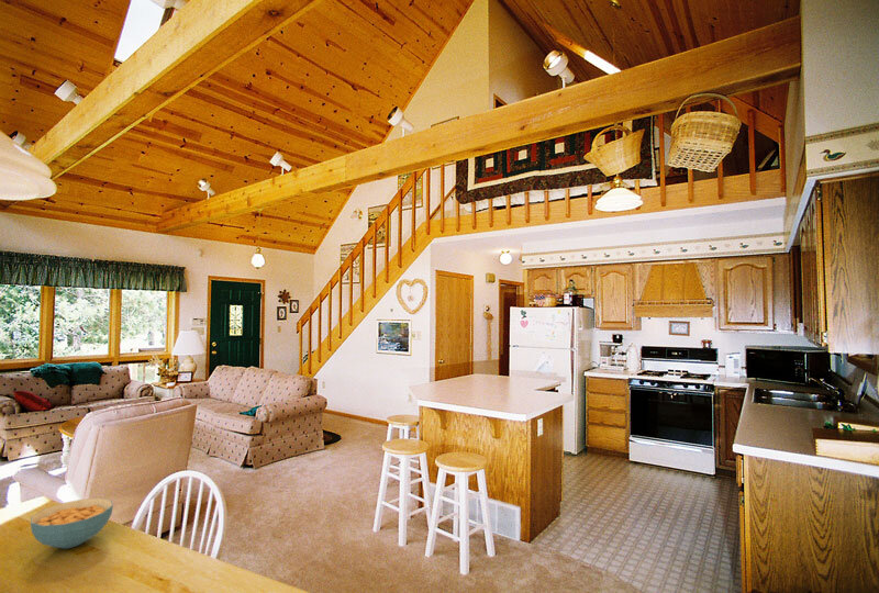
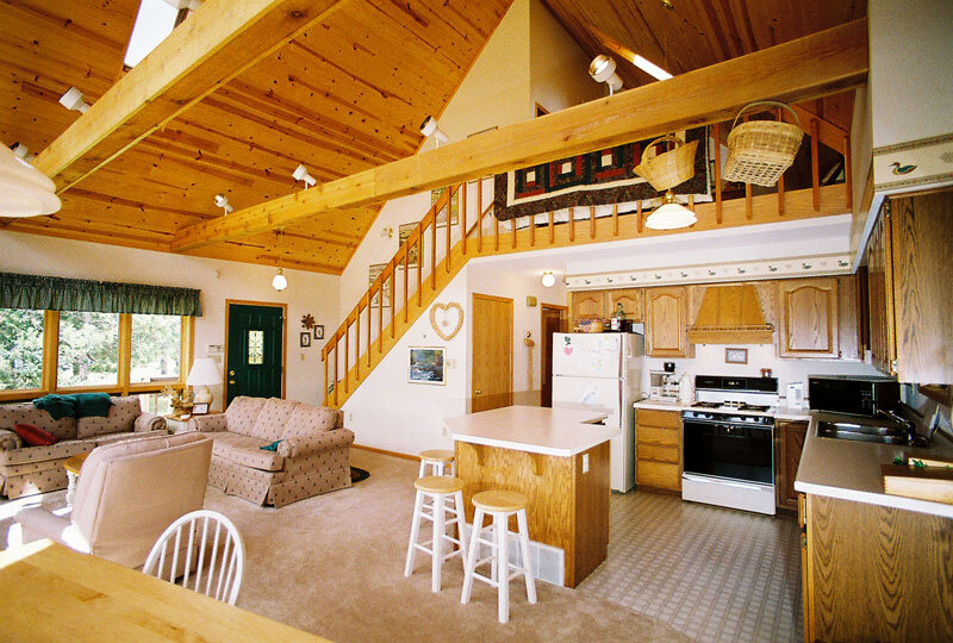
- cereal bowl [30,497,114,550]
